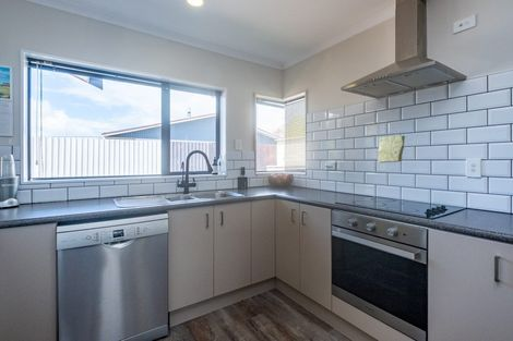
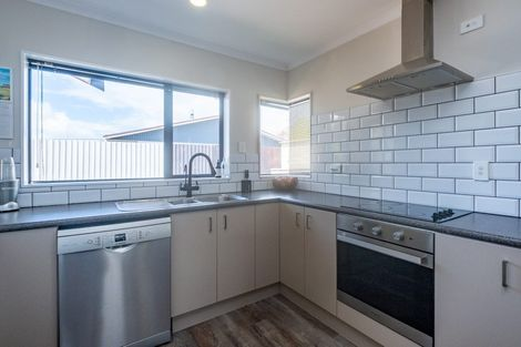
- decorative tile [378,134,406,163]
